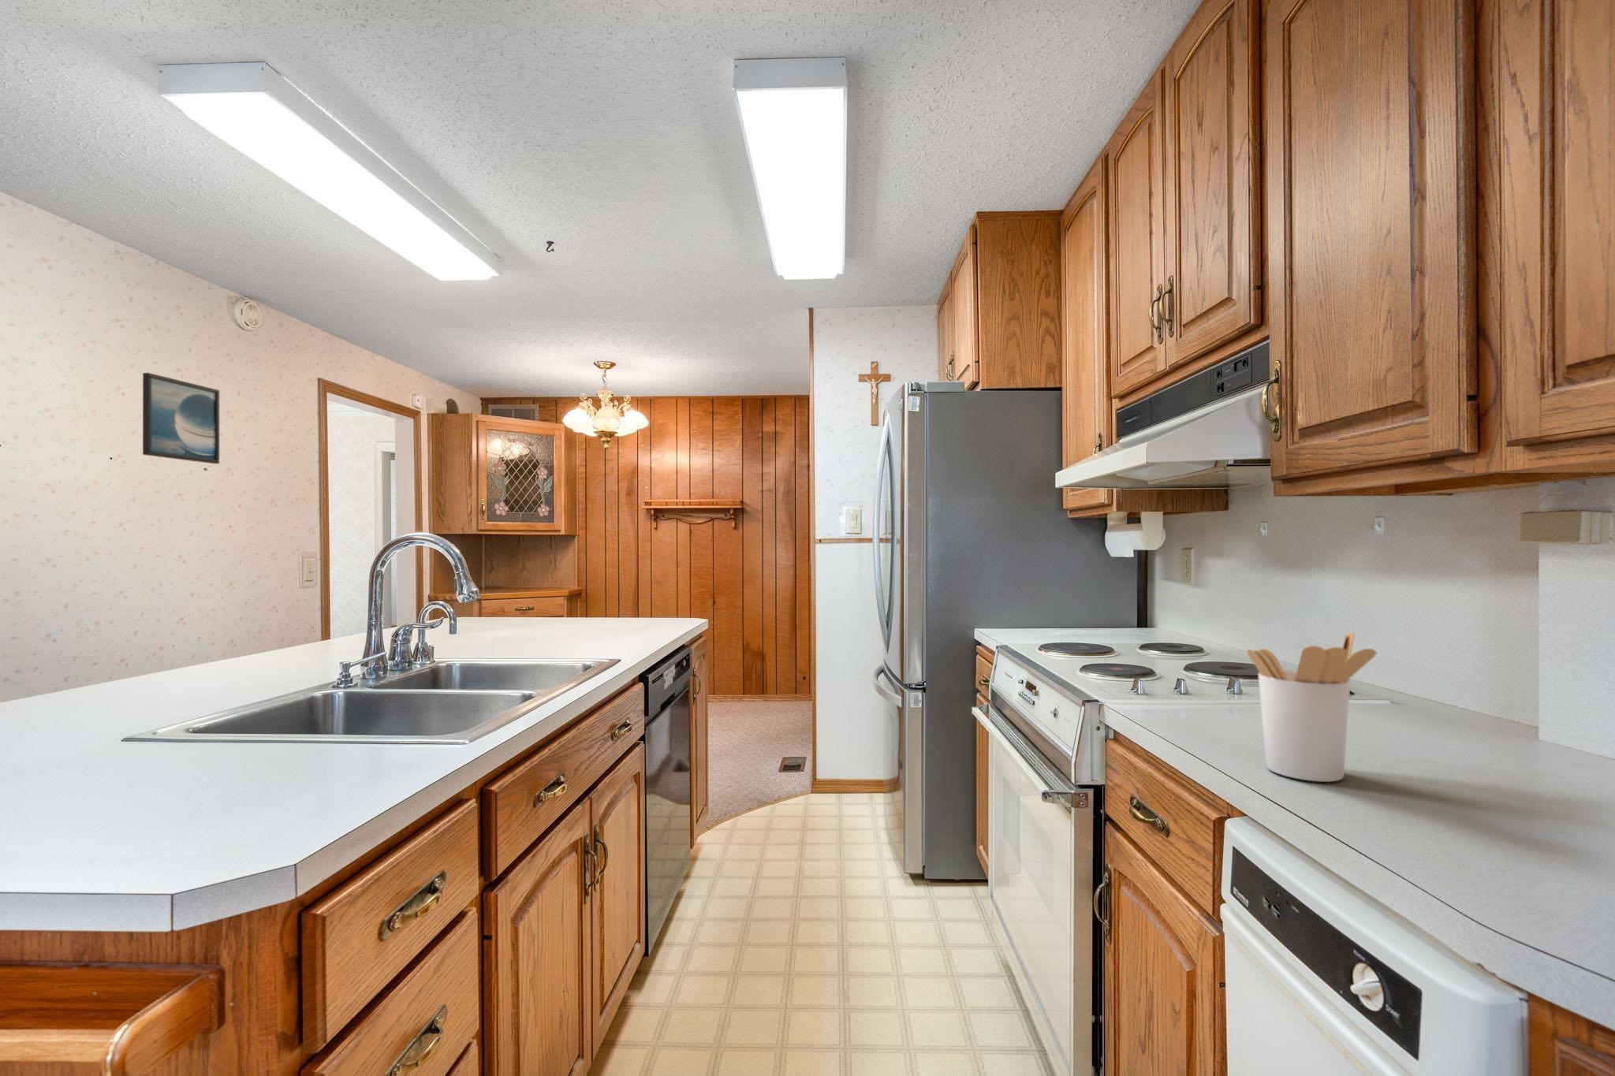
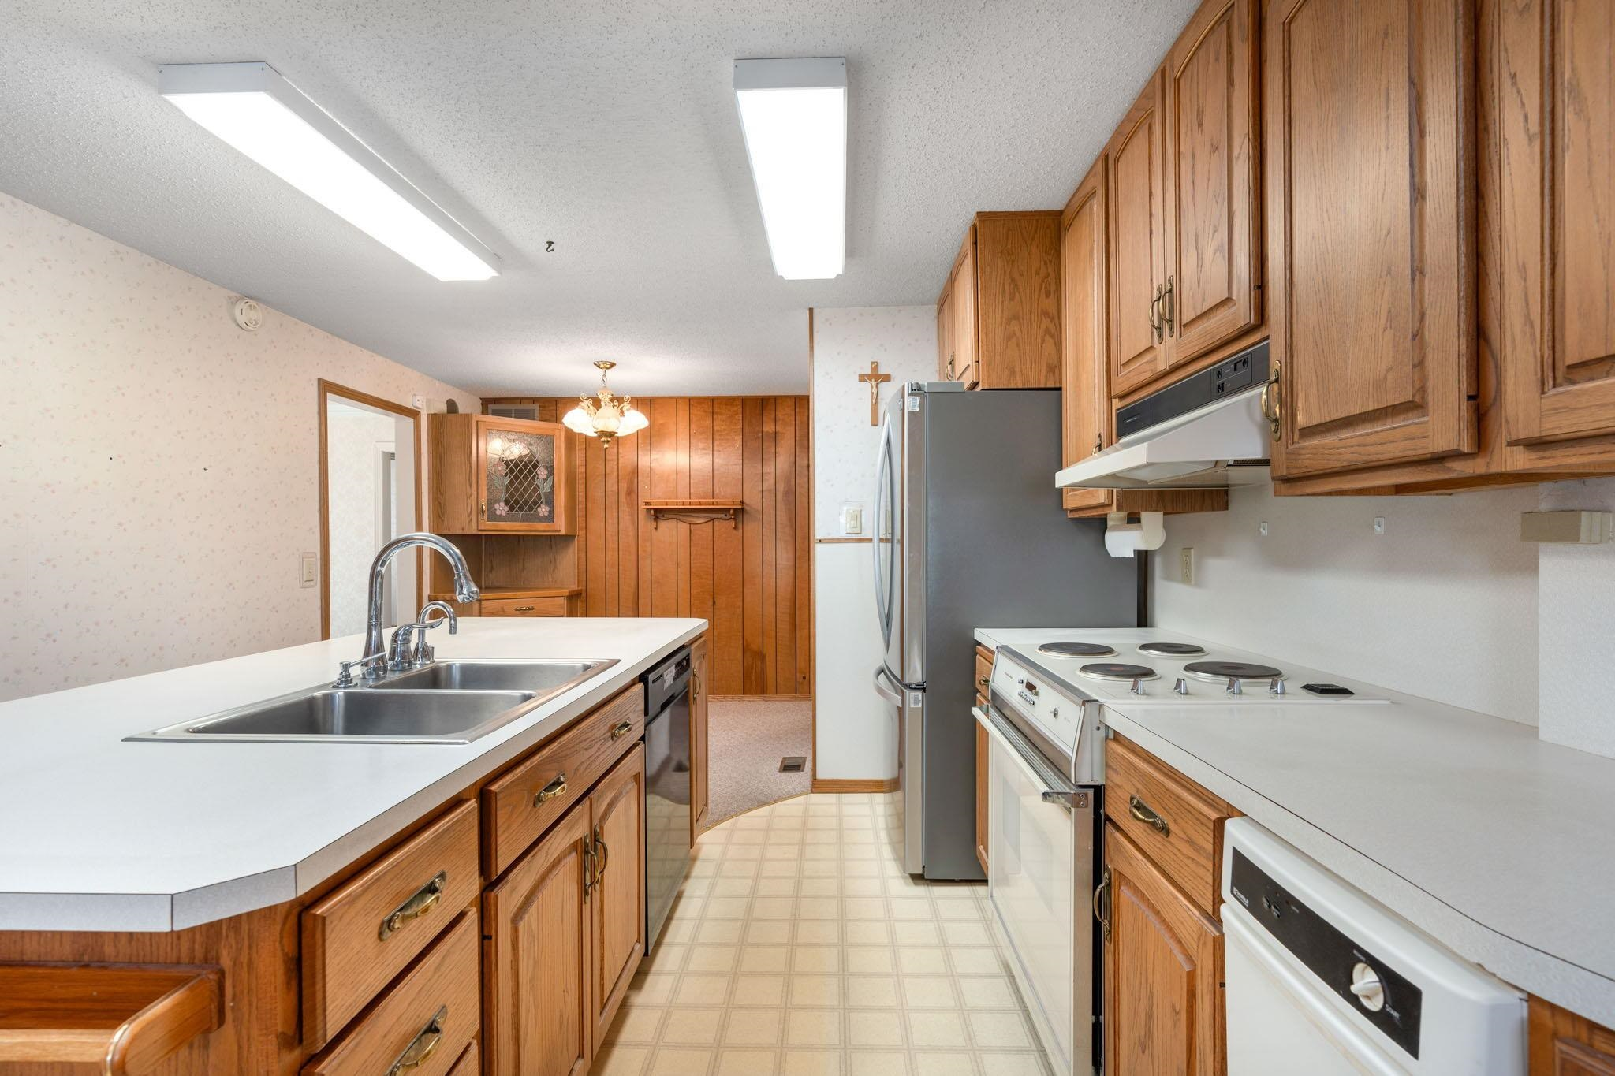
- utensil holder [1246,630,1377,783]
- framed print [142,372,220,465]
